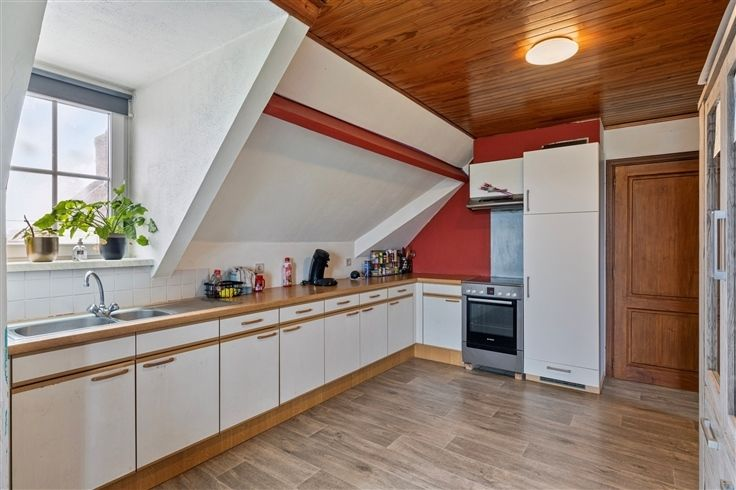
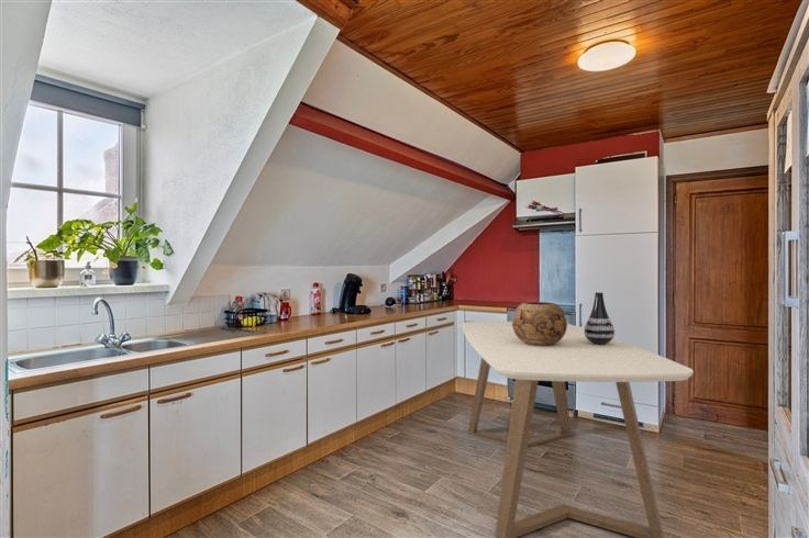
+ vase [584,291,616,345]
+ dining table [462,321,695,538]
+ decorative bowl [511,301,568,346]
